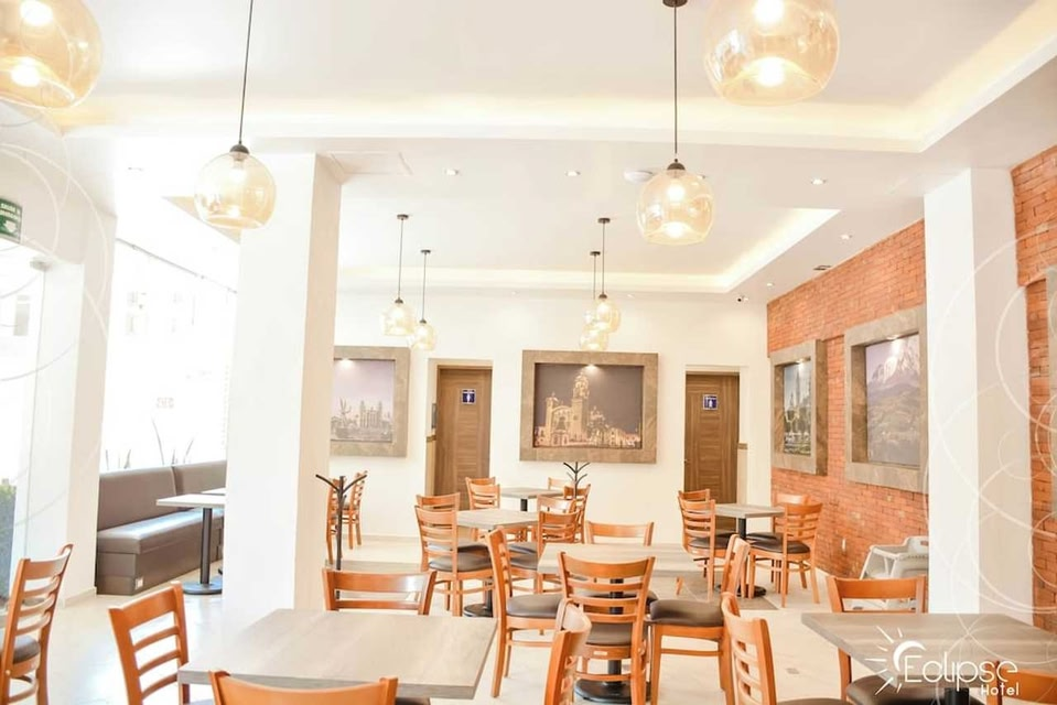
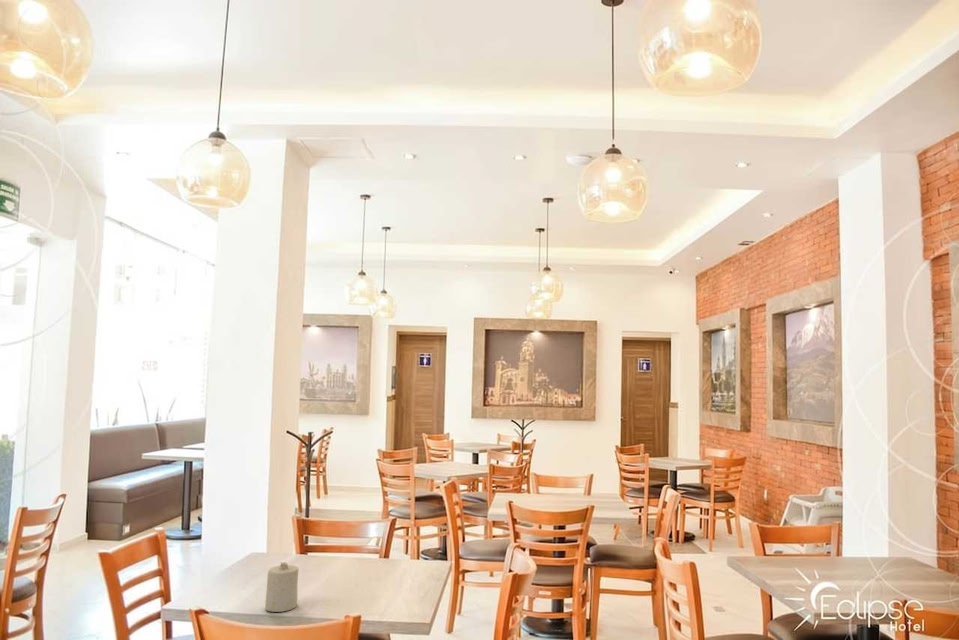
+ candle [264,561,299,613]
